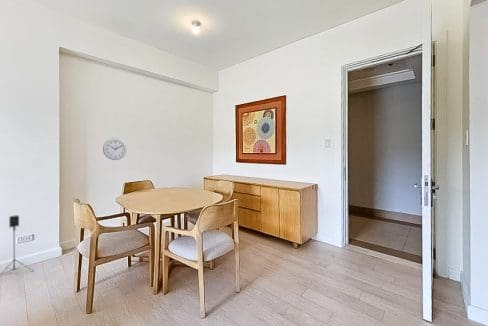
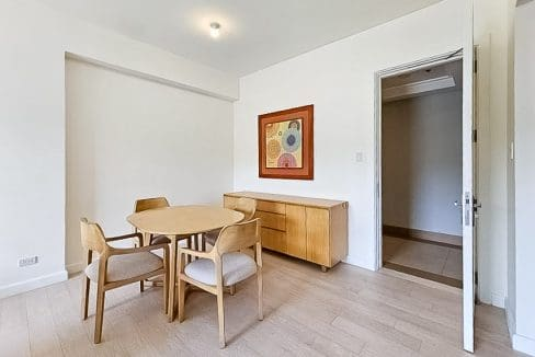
- speaker [0,214,35,276]
- wall clock [102,138,128,161]
